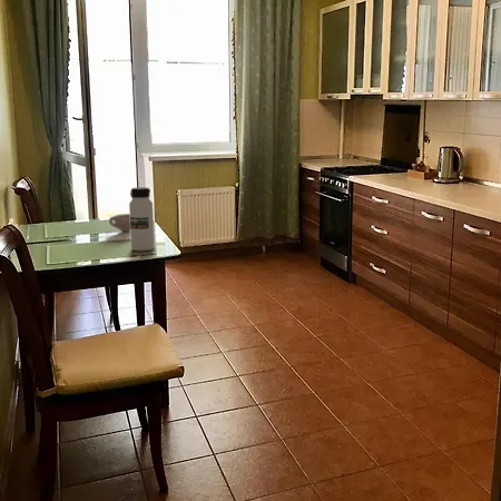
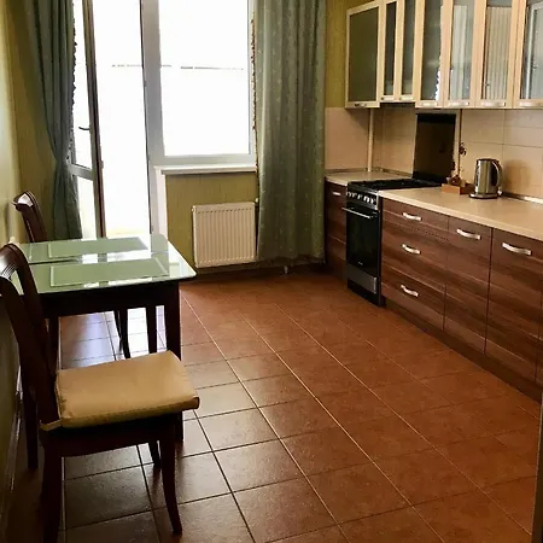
- water bottle [128,186,156,252]
- cup [108,213,130,233]
